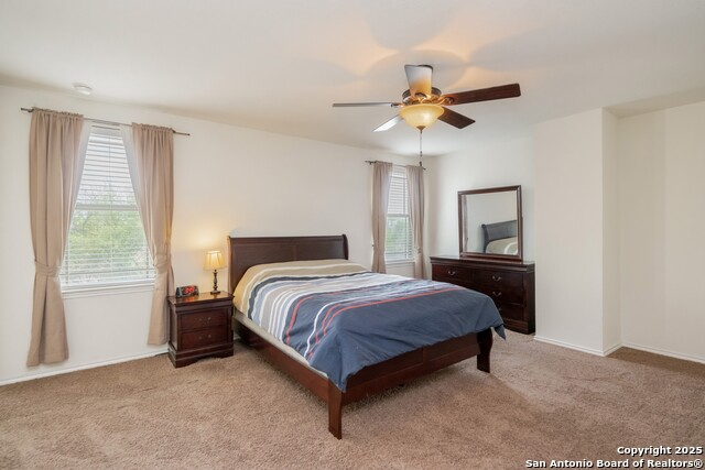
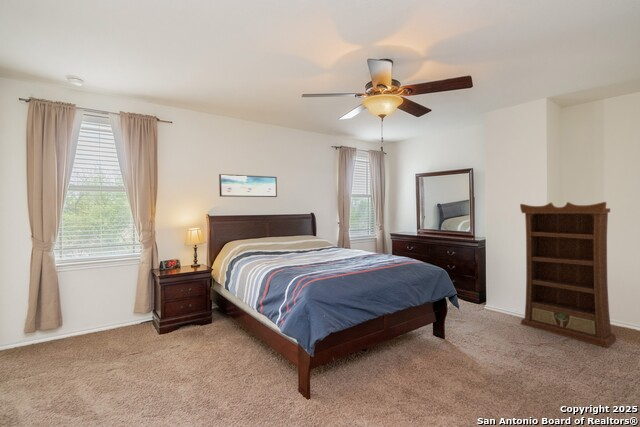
+ bookcase [519,201,618,349]
+ wall art [218,173,278,198]
